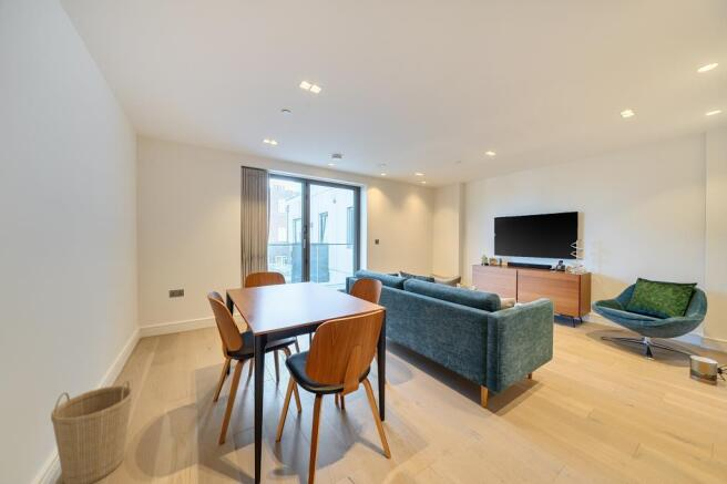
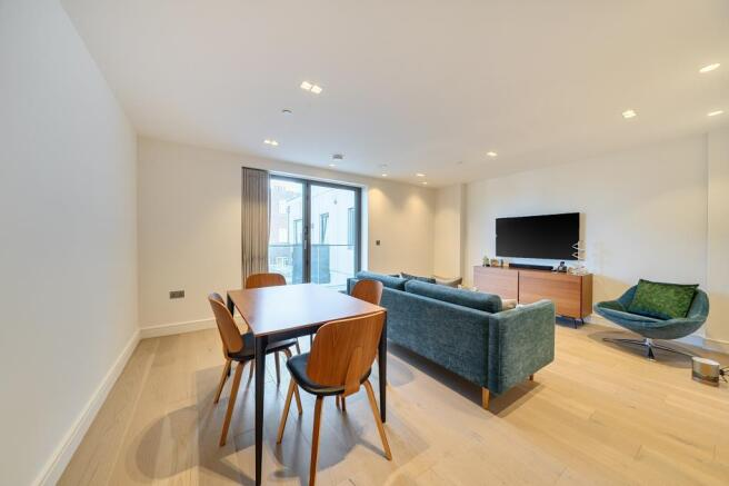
- basket [50,379,134,484]
